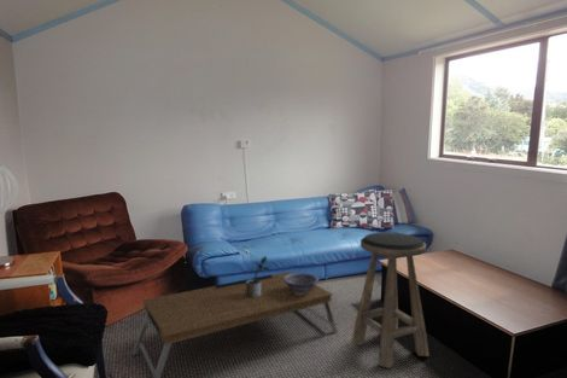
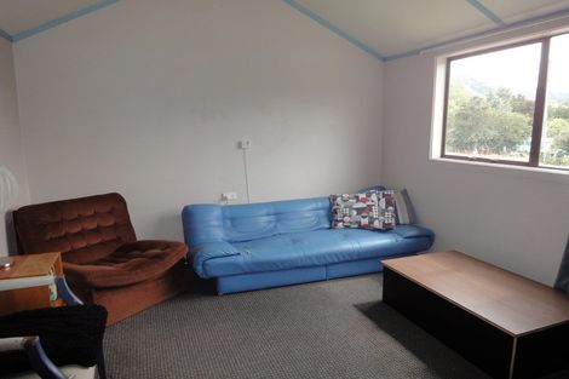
- stool [351,232,431,370]
- coffee table [131,271,339,378]
- potted plant [246,255,270,297]
- decorative bowl [284,272,321,295]
